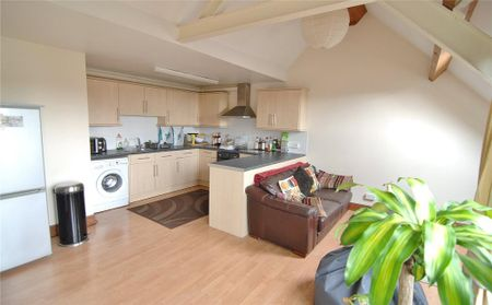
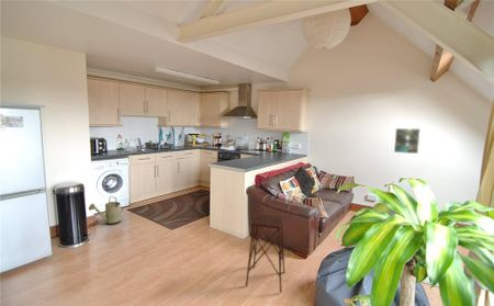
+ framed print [393,127,422,155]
+ side table [245,213,285,294]
+ watering can [88,195,124,226]
